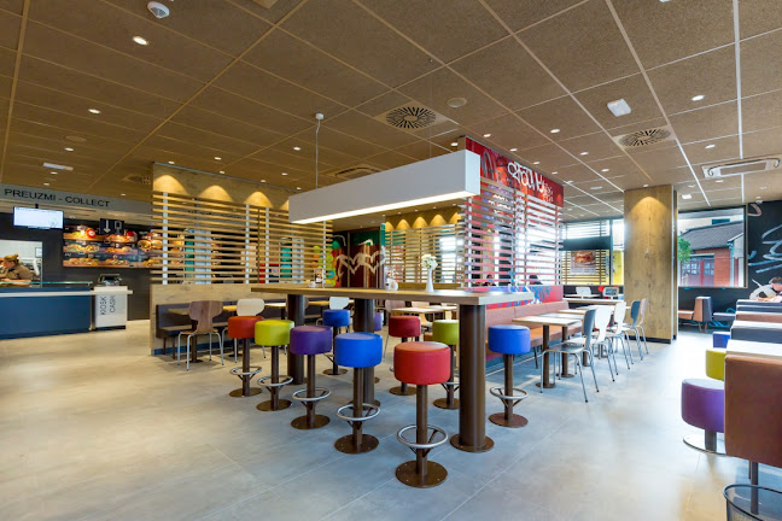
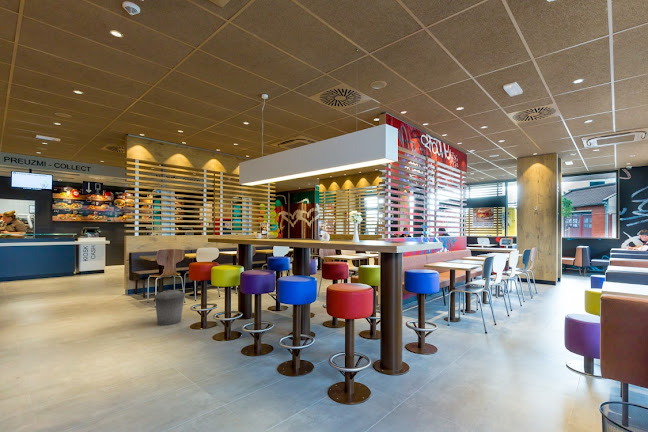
+ trash can [153,289,186,326]
